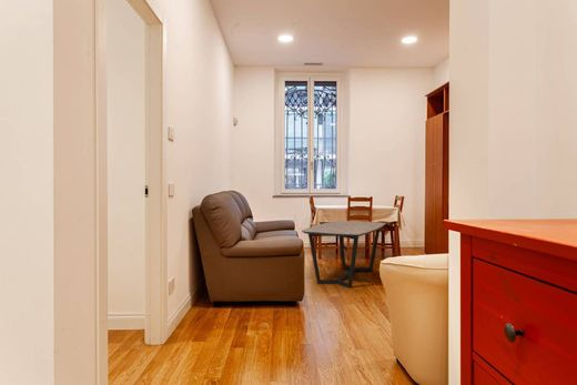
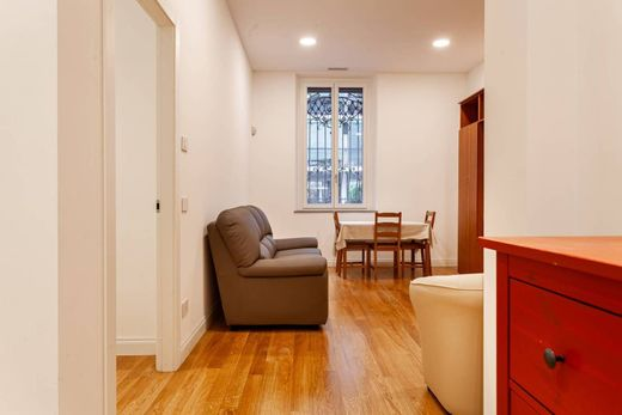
- coffee table [301,220,386,290]
